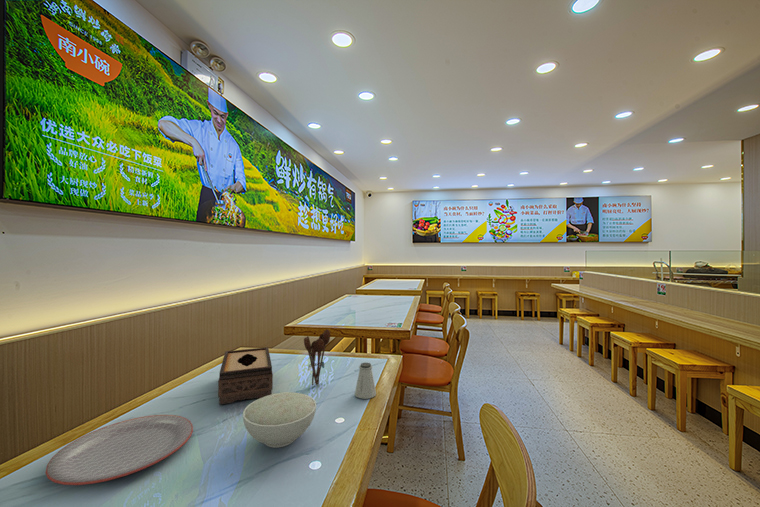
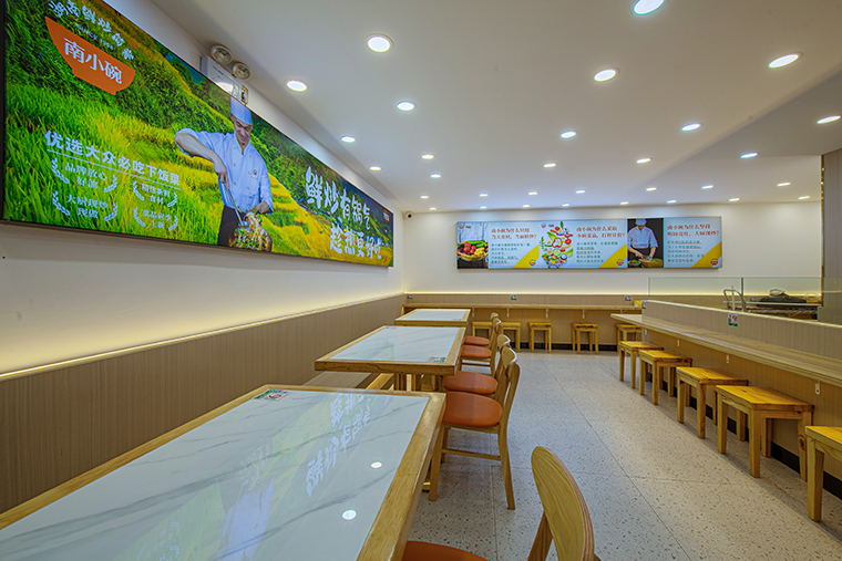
- utensil holder [303,328,331,387]
- bowl [242,391,317,449]
- plate [45,414,194,486]
- saltshaker [354,362,377,400]
- tissue box [217,346,274,405]
